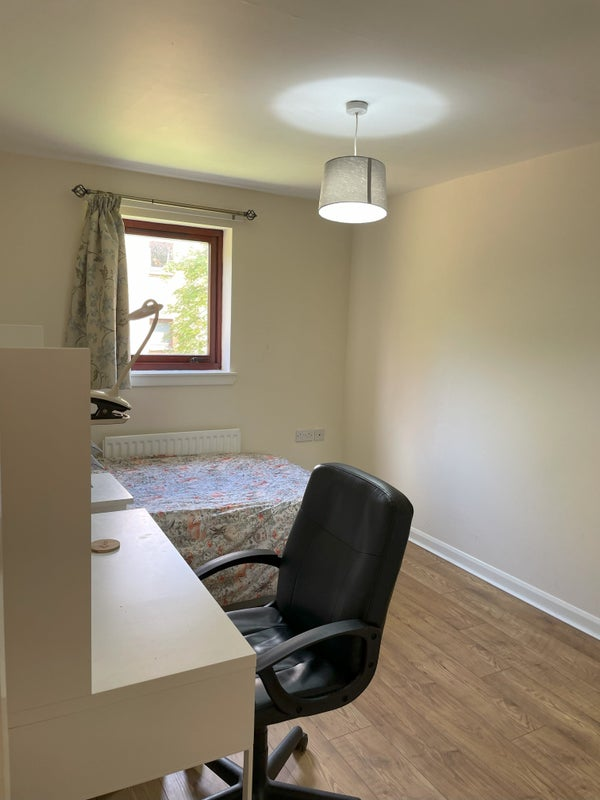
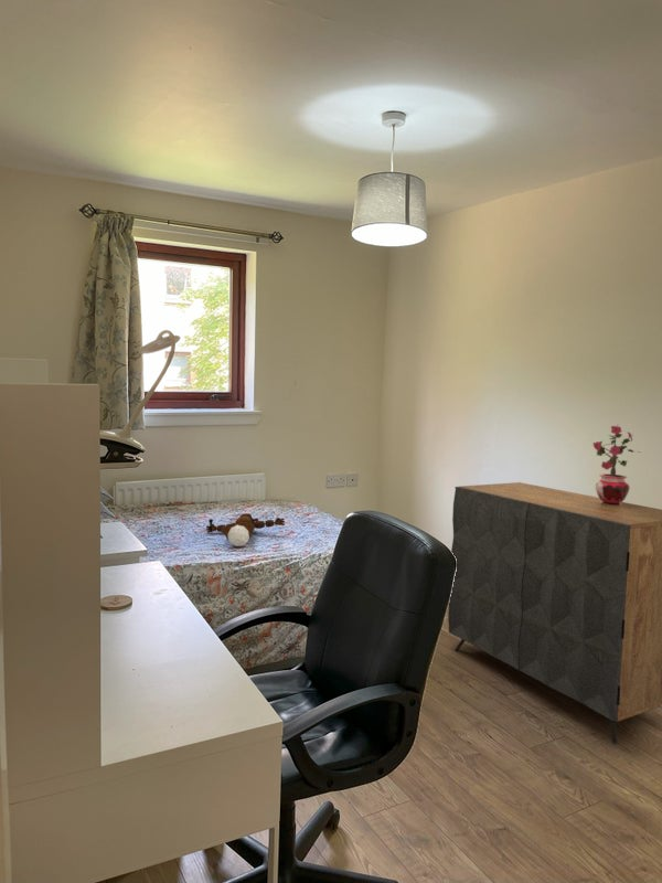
+ potted plant [592,423,641,506]
+ dresser [447,481,662,745]
+ teddy bear [205,512,286,547]
